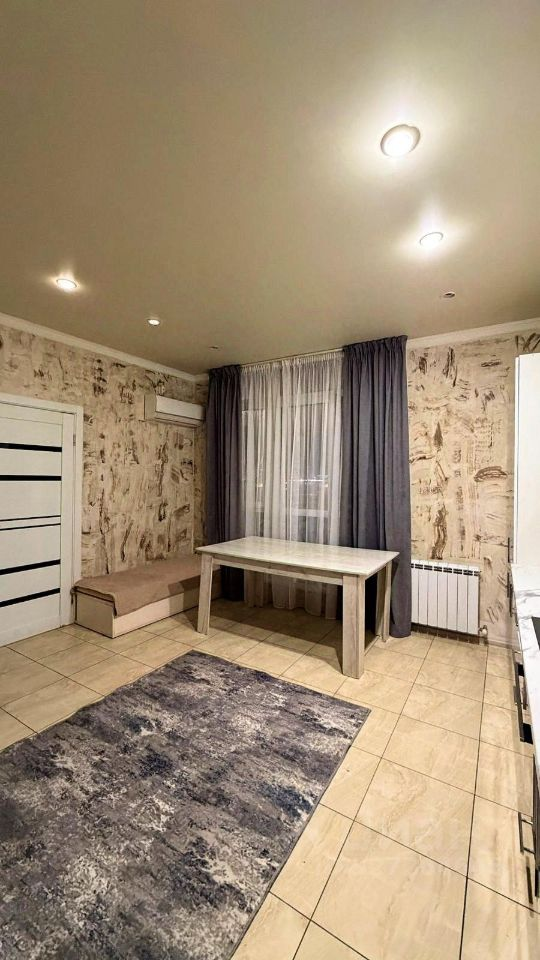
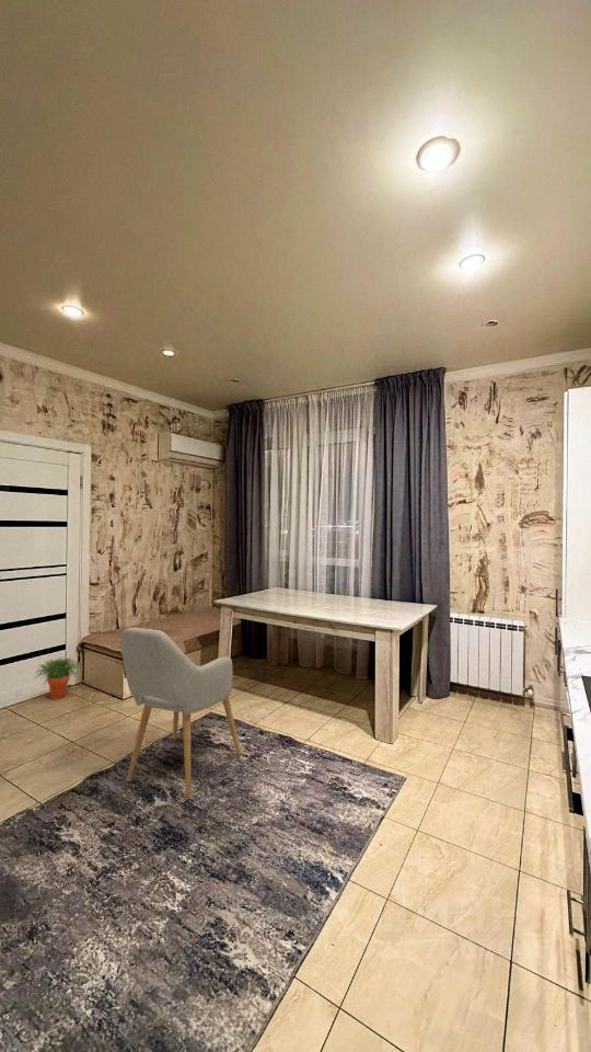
+ potted plant [34,655,85,700]
+ chair [119,627,242,800]
